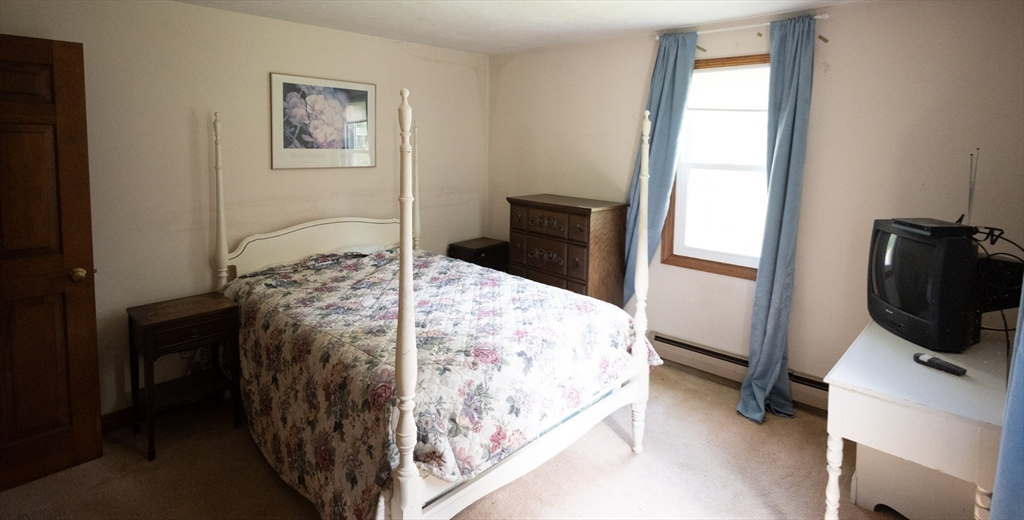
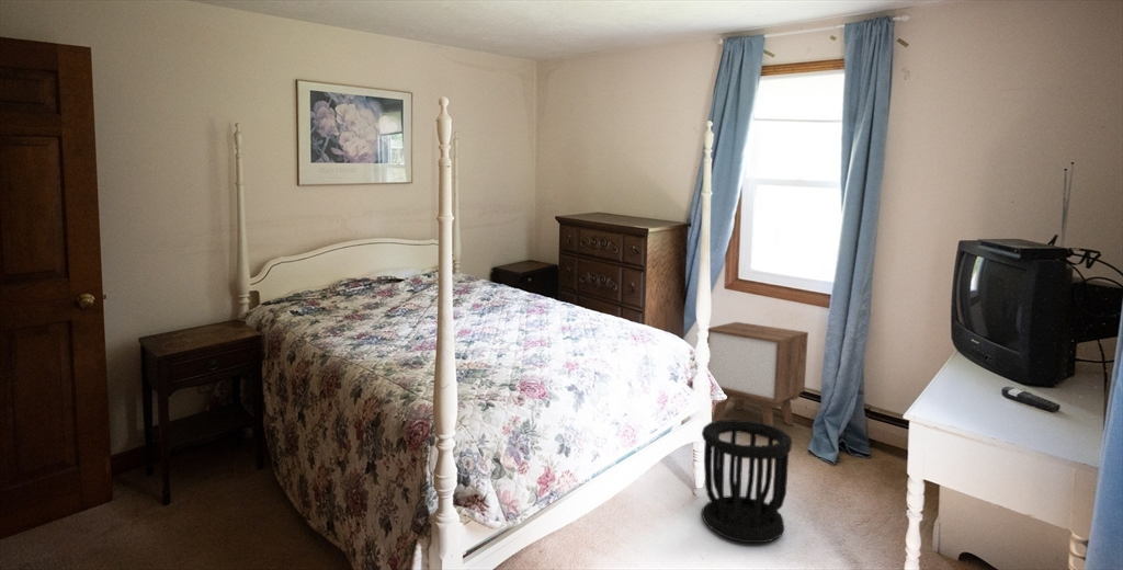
+ wastebasket [701,419,793,544]
+ nightstand [706,321,809,426]
